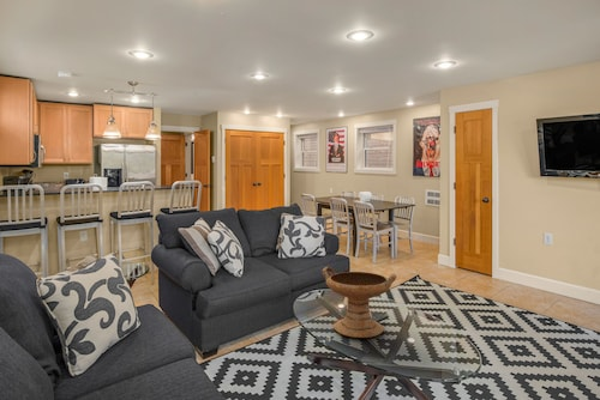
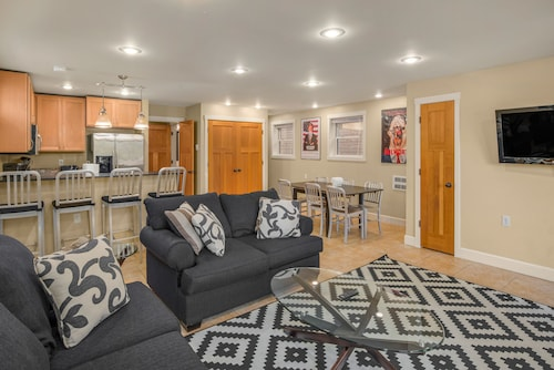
- decorative bowl [322,266,397,339]
